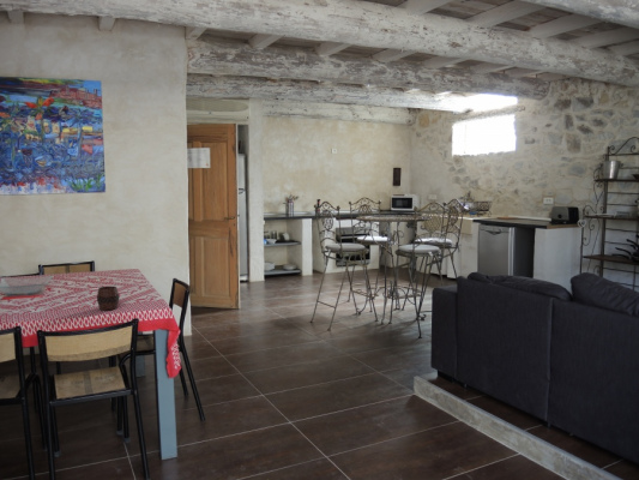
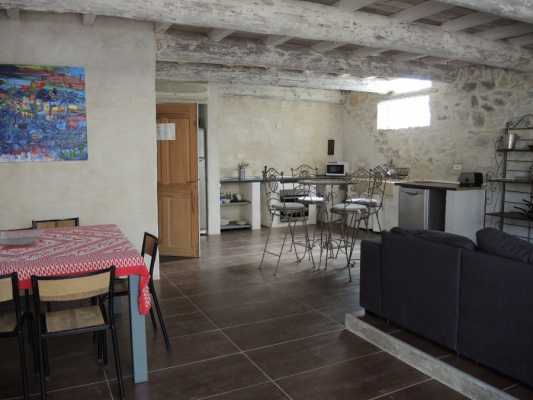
- cup [96,284,120,311]
